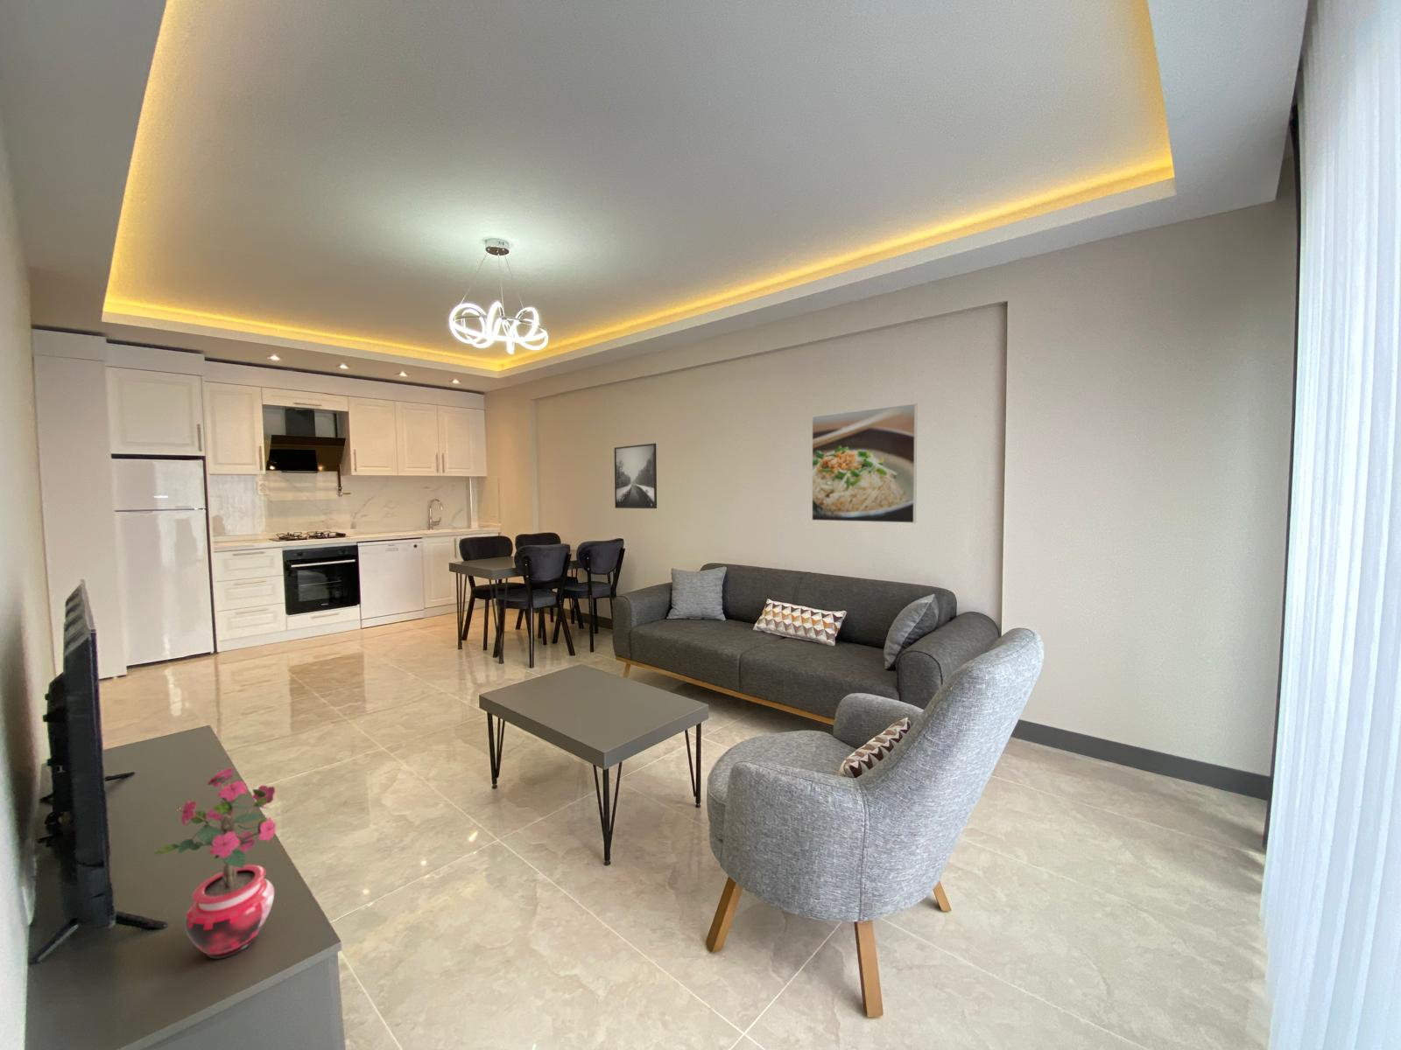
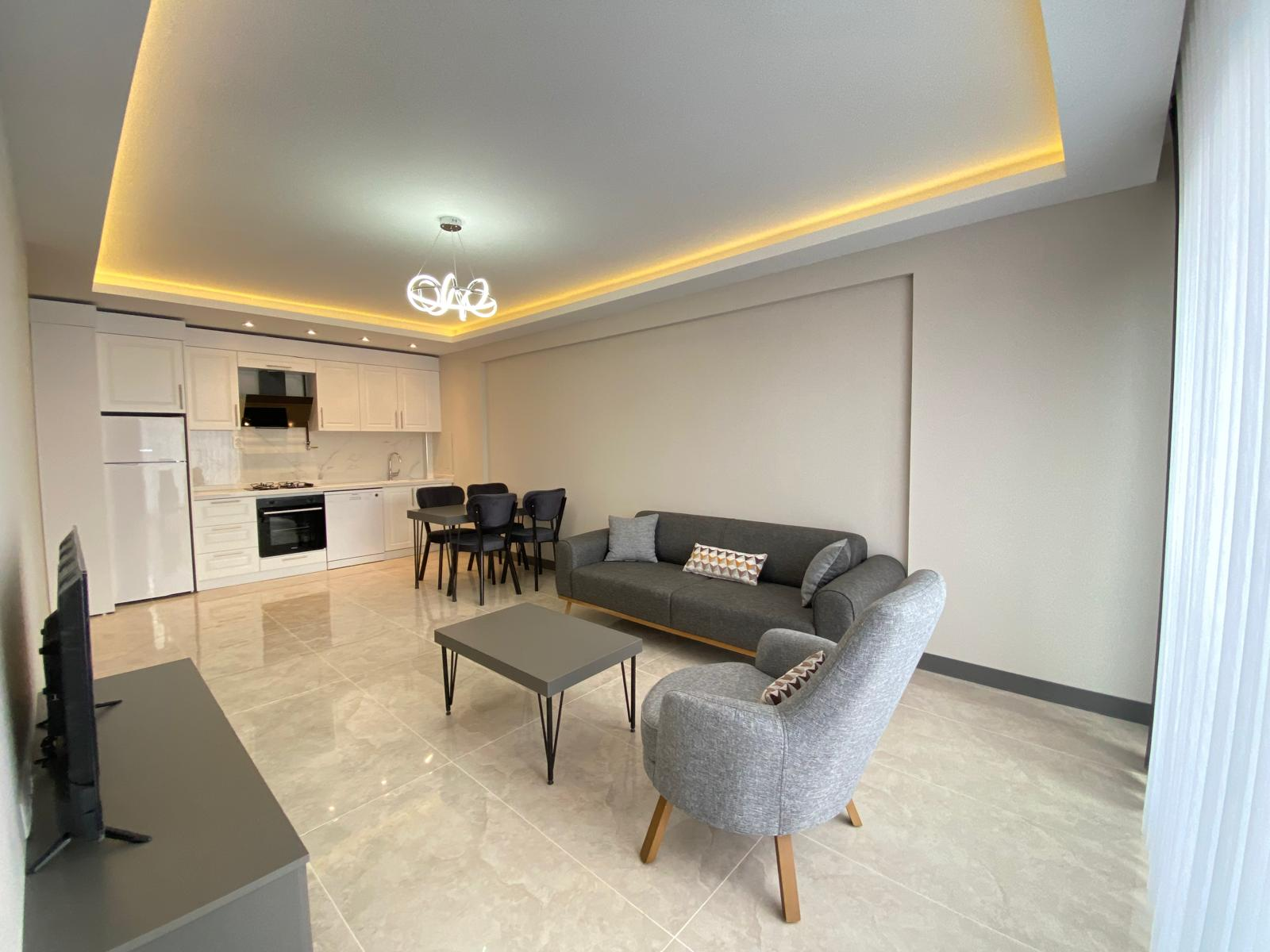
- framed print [613,442,657,510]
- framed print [811,403,919,524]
- potted plant [151,768,277,960]
